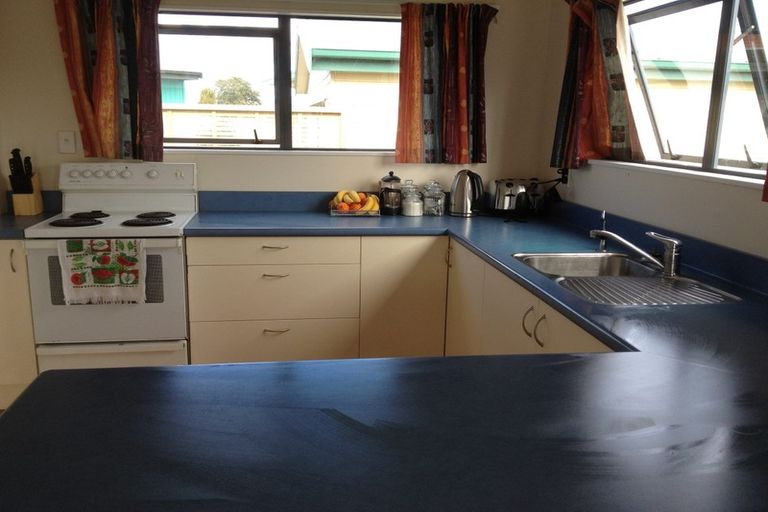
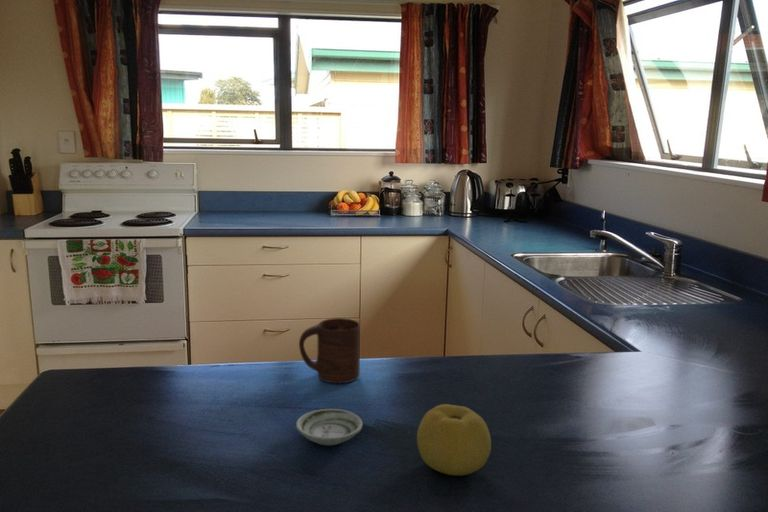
+ saucer [295,408,364,446]
+ cup [298,317,361,384]
+ fruit [416,403,492,476]
